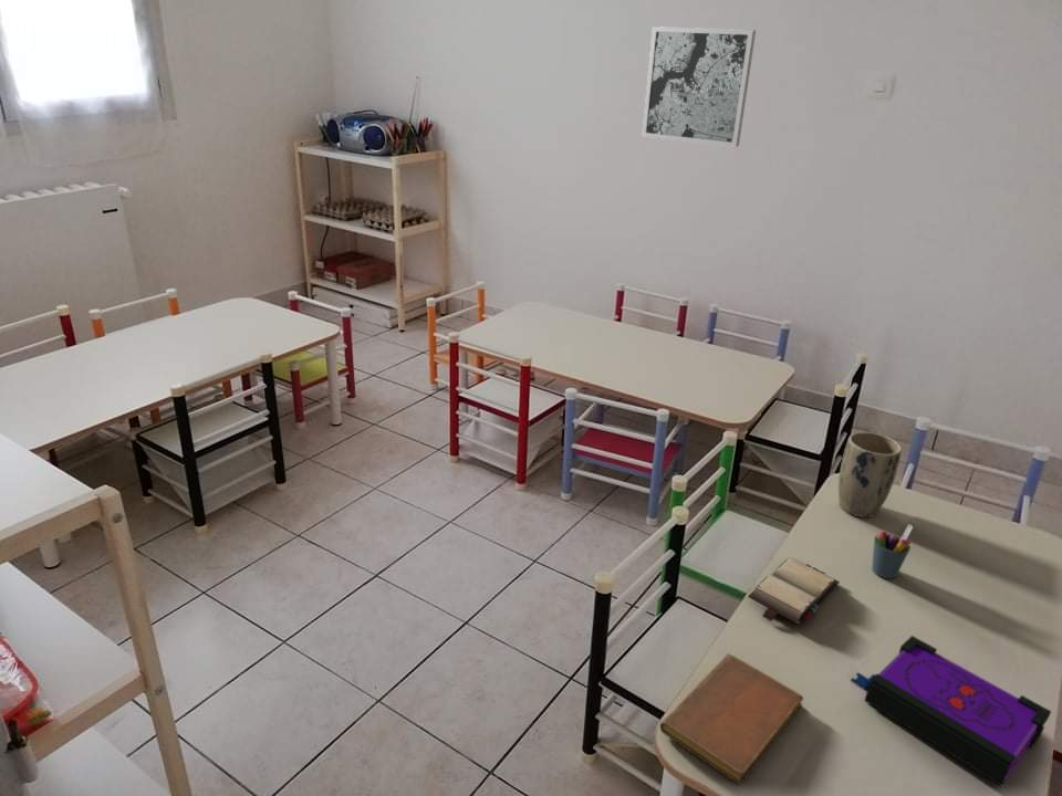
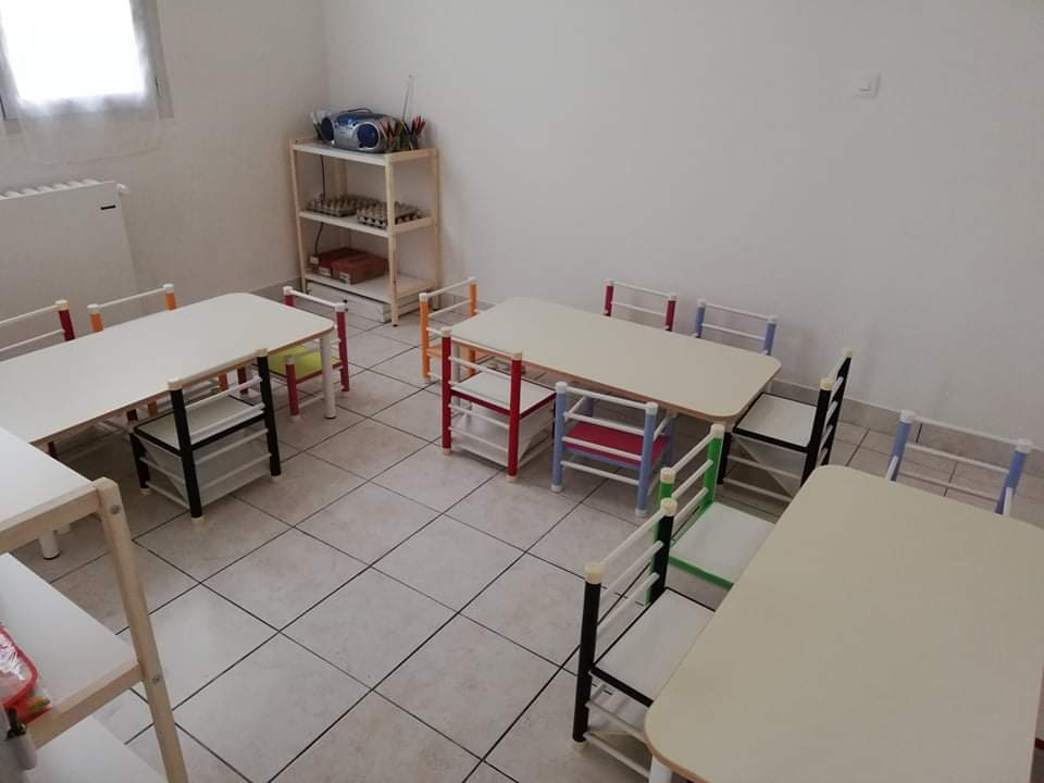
- plant pot [837,431,903,519]
- notebook [658,652,804,785]
- board game [850,635,1052,788]
- pen holder [871,523,914,579]
- hardback book [747,556,841,626]
- wall art [641,25,757,148]
